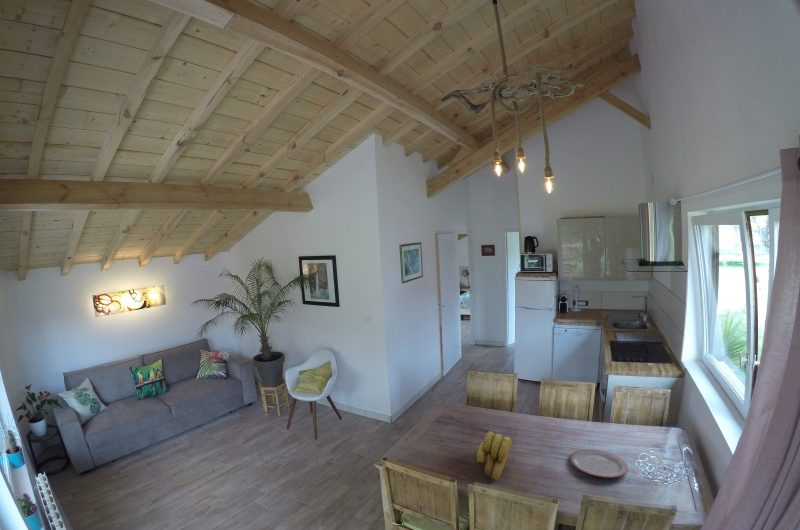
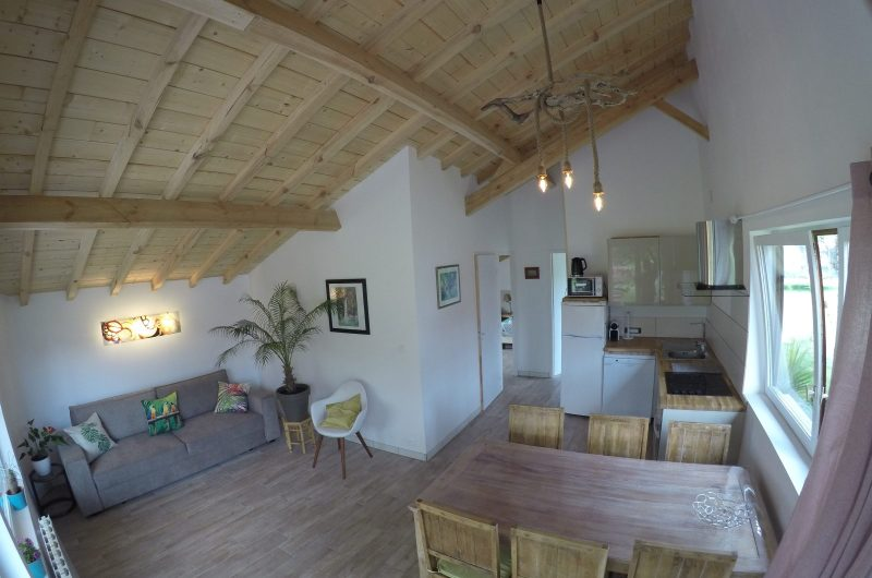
- plate [569,448,629,479]
- banana bunch [476,431,513,481]
